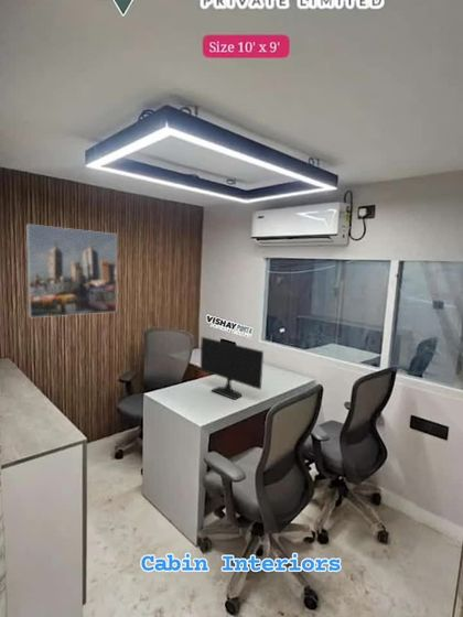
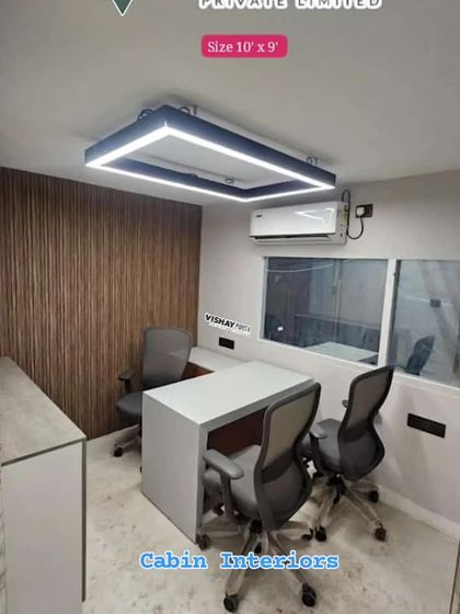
- computer monitor [200,336,265,401]
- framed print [25,223,118,318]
